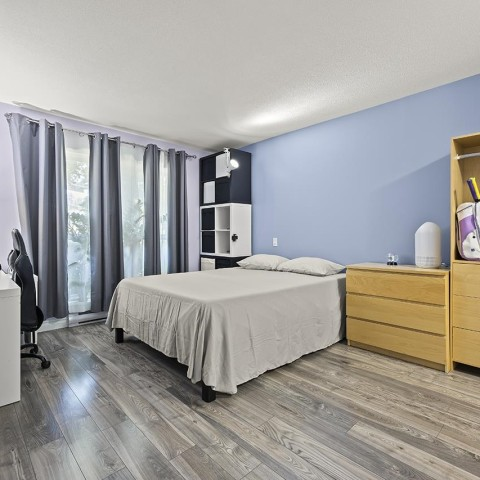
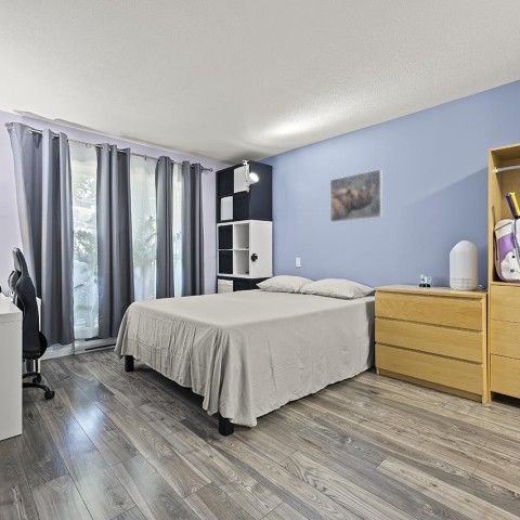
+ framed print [329,168,384,223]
